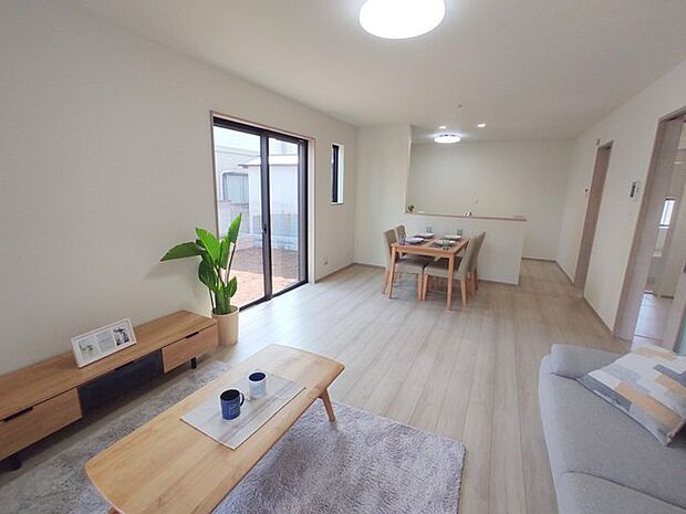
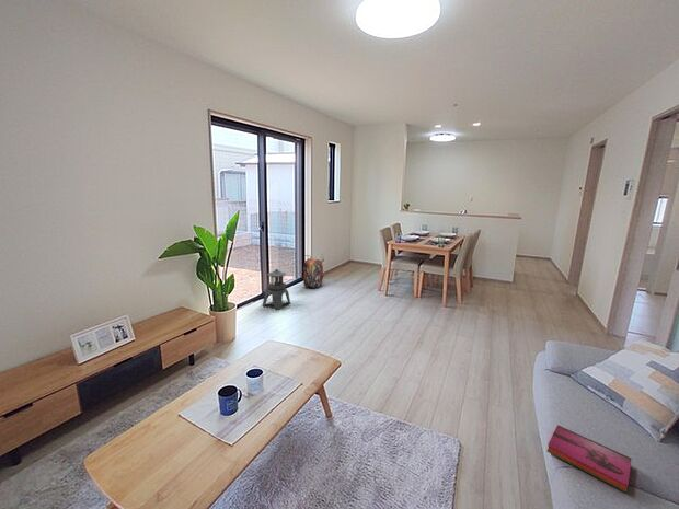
+ hardback book [545,424,632,494]
+ lantern [262,268,291,310]
+ backpack [302,254,324,289]
